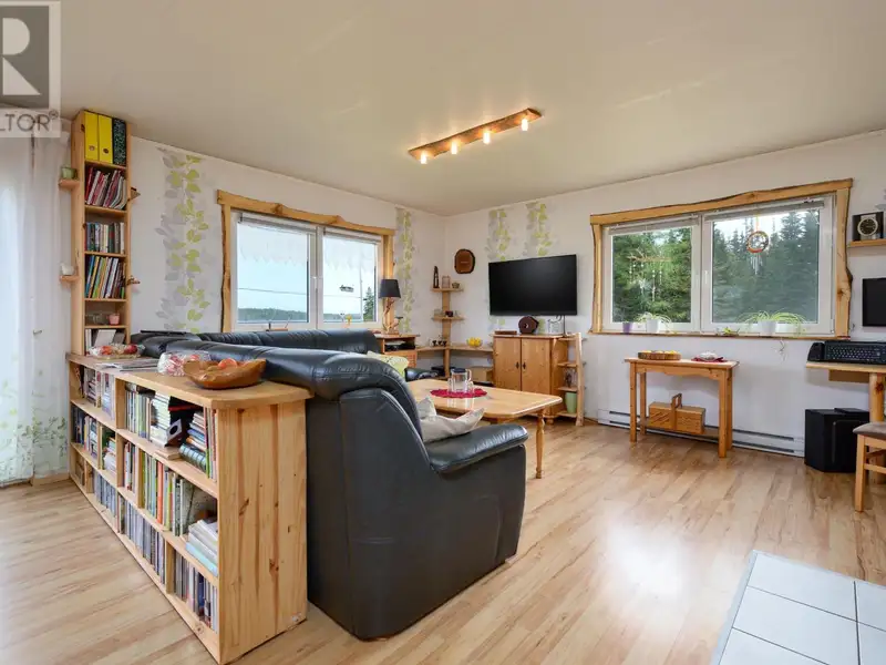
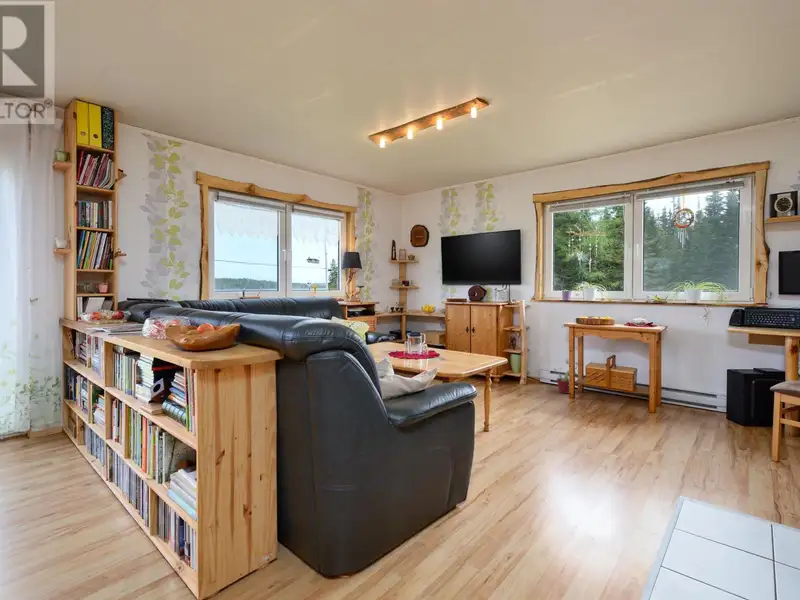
+ potted plant [553,357,580,395]
